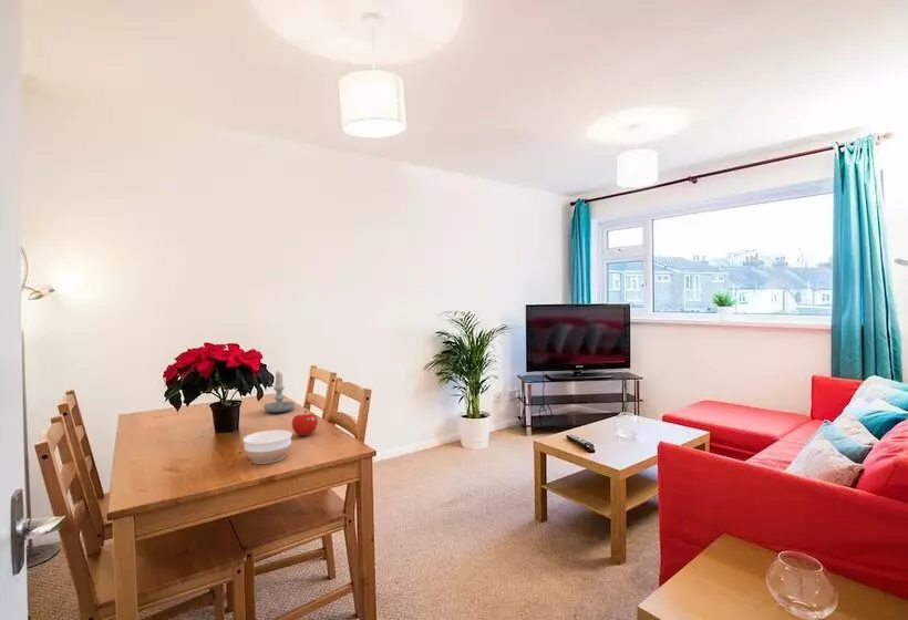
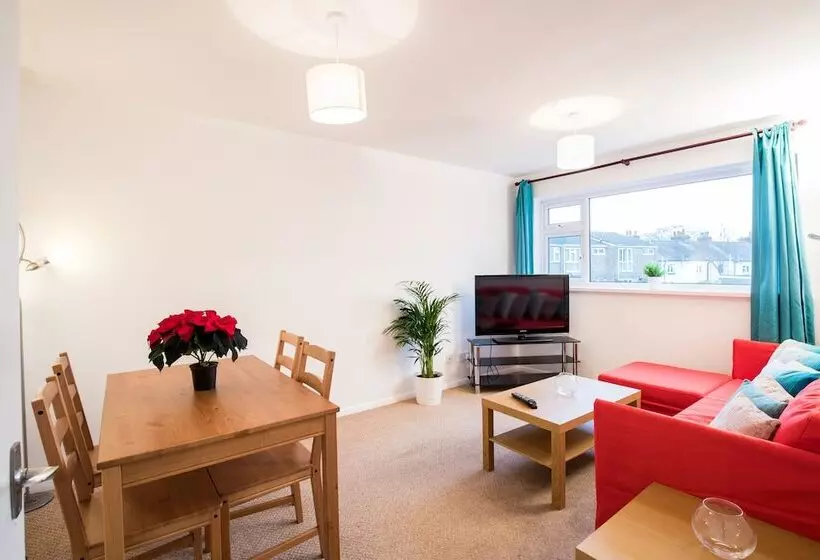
- bowl [241,428,293,465]
- fruit [291,410,319,436]
- candle [262,370,296,414]
